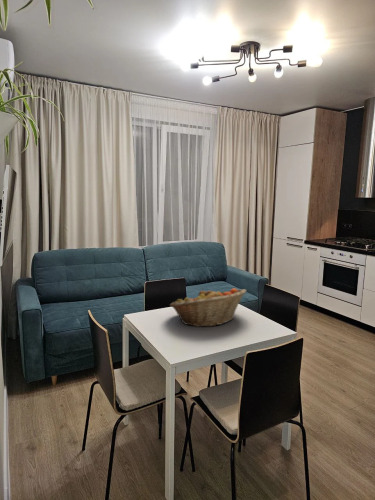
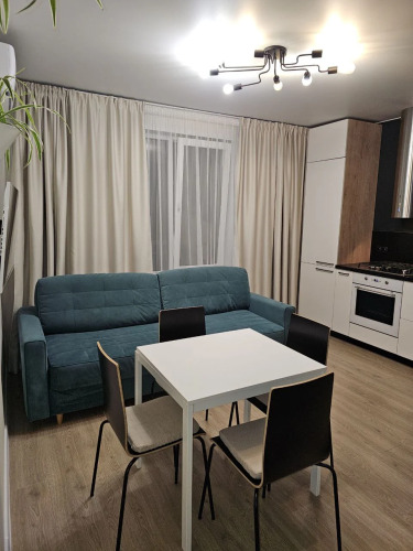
- fruit basket [169,287,247,328]
